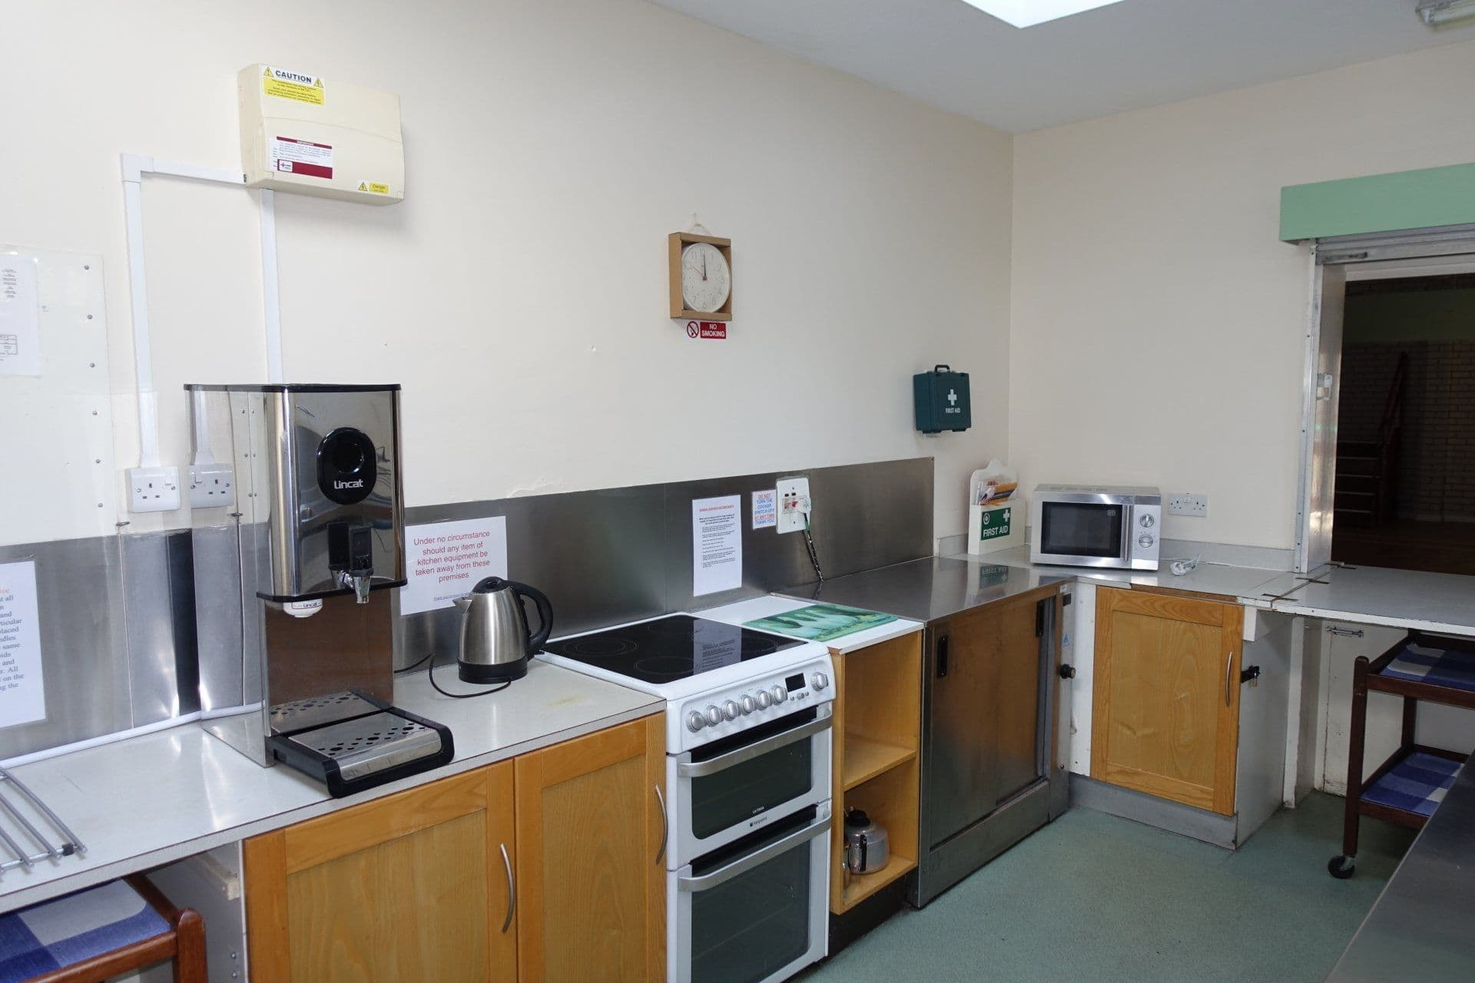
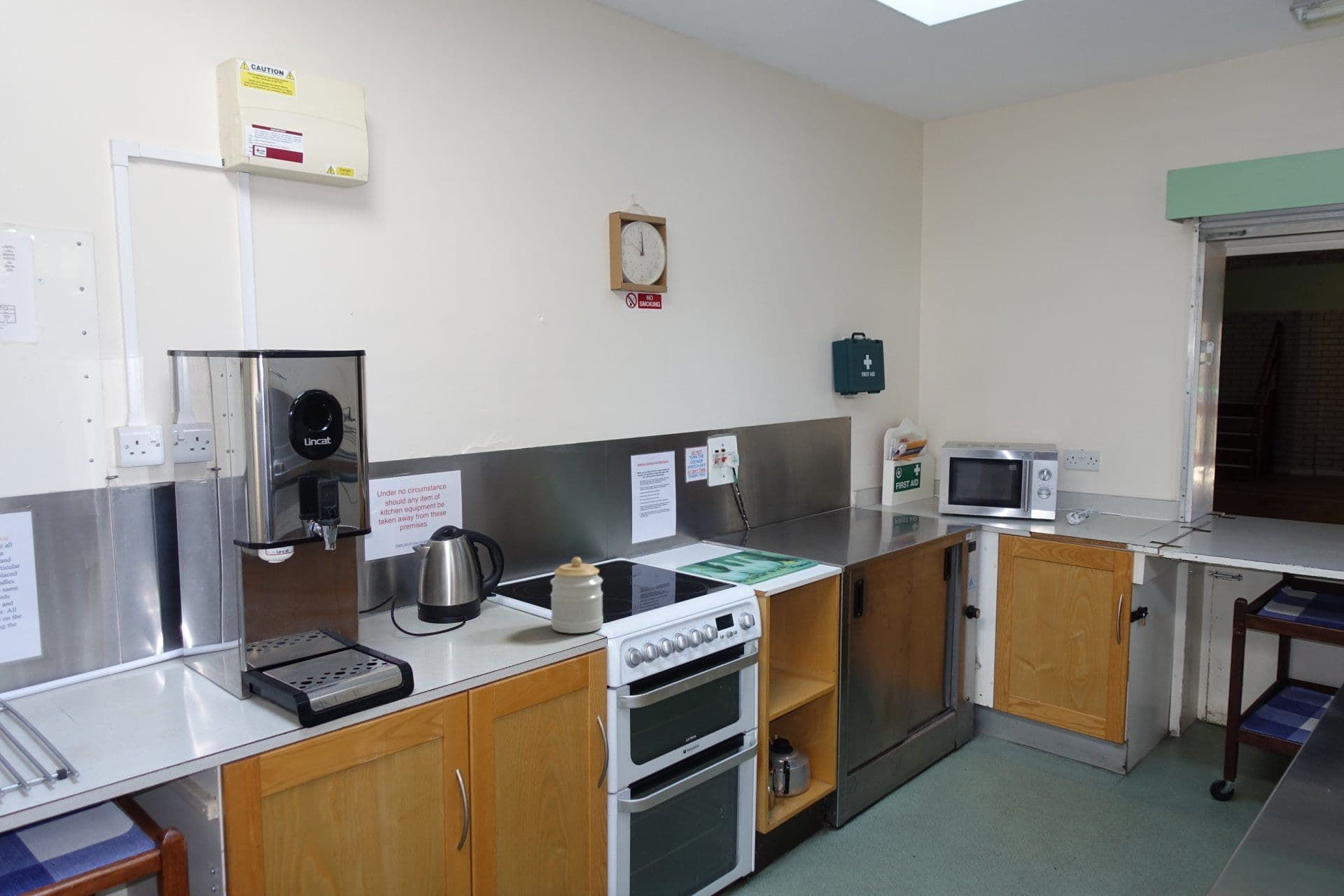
+ jar [549,556,604,634]
